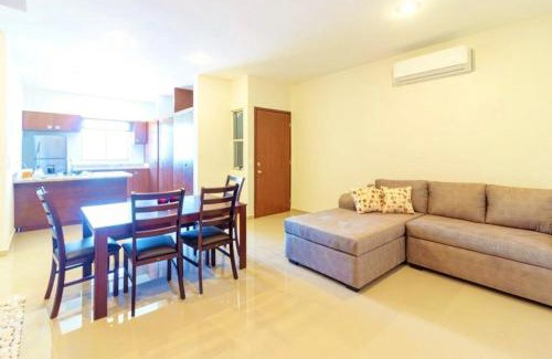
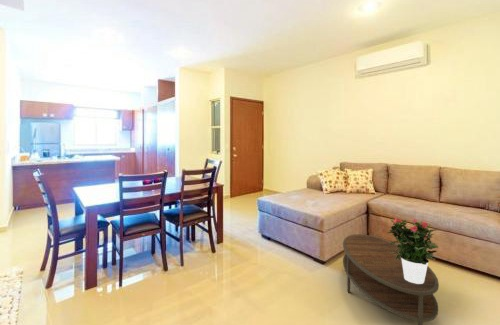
+ potted flower [387,217,439,284]
+ coffee table [342,233,440,325]
